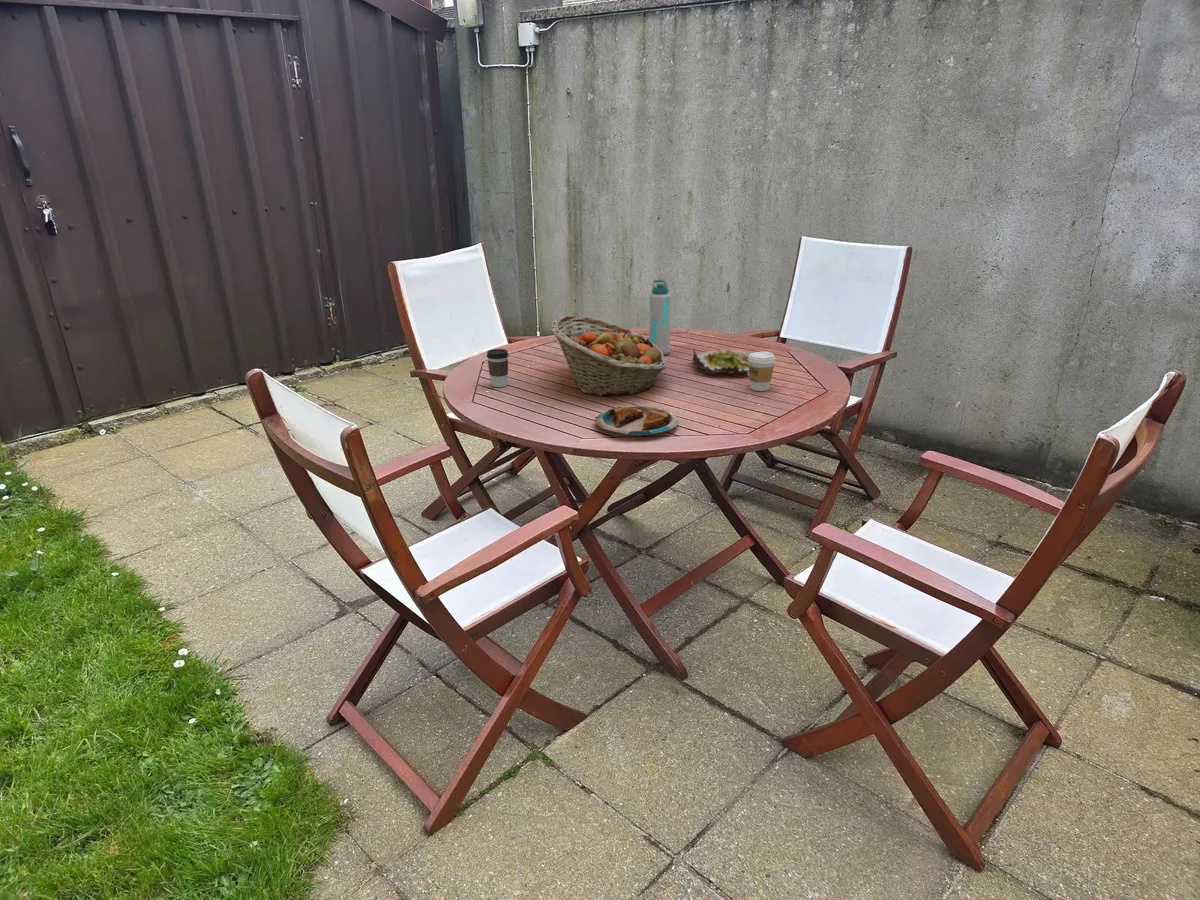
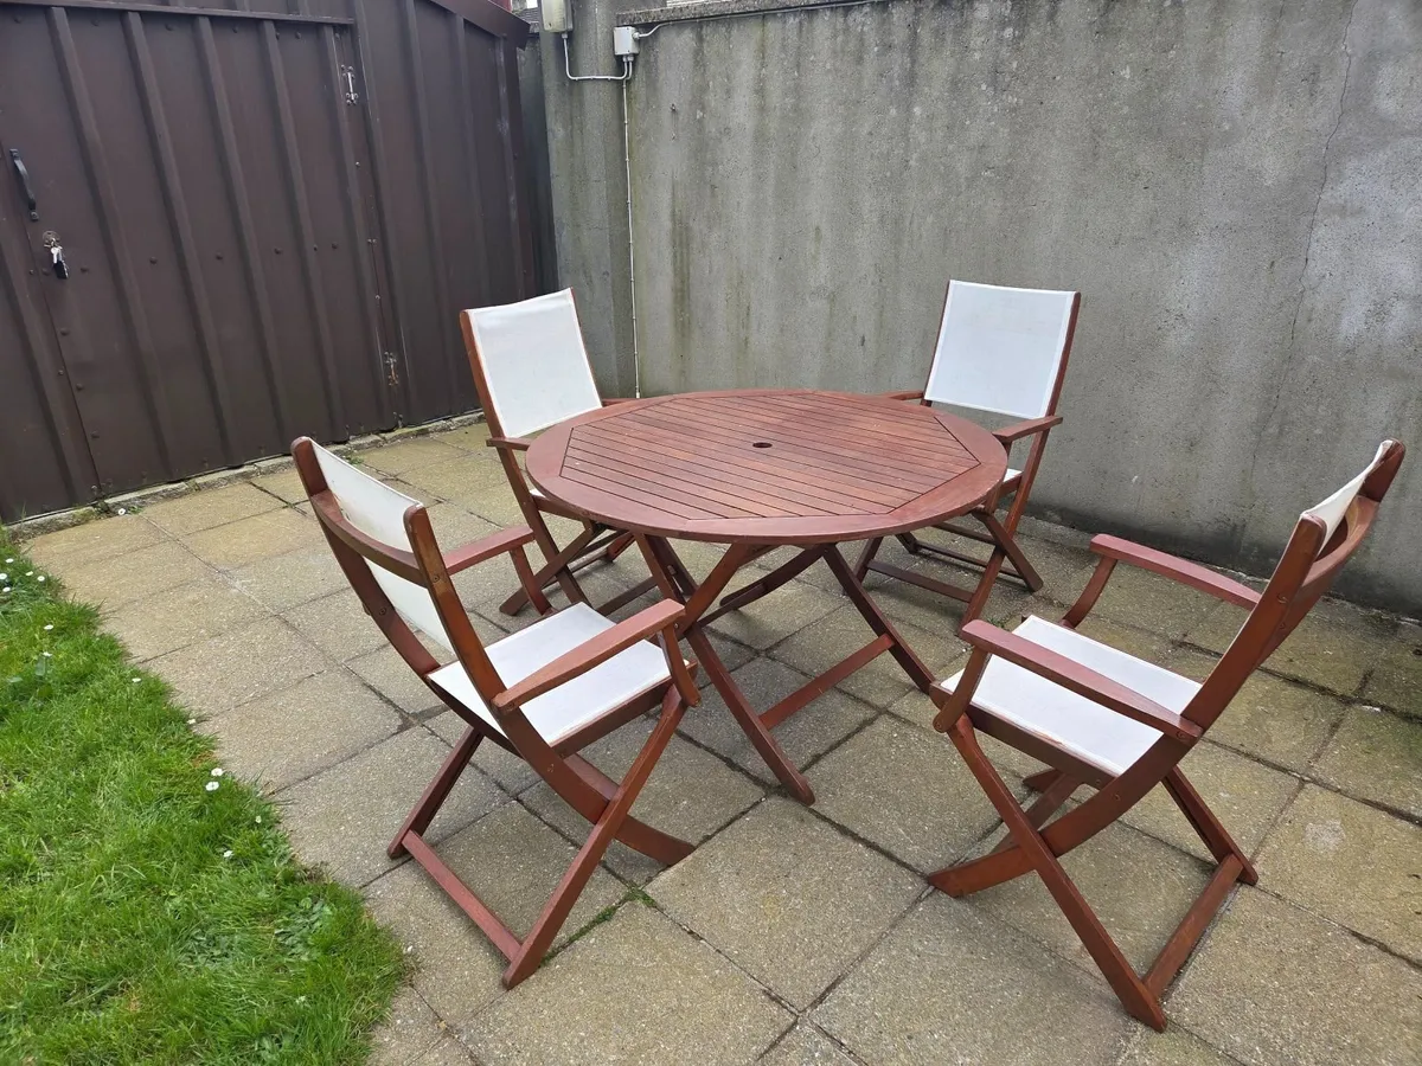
- coffee cup [748,351,776,392]
- fruit basket [550,314,668,397]
- coffee cup [486,348,510,388]
- salad plate [691,347,752,378]
- water bottle [648,279,672,356]
- plate [593,405,679,437]
